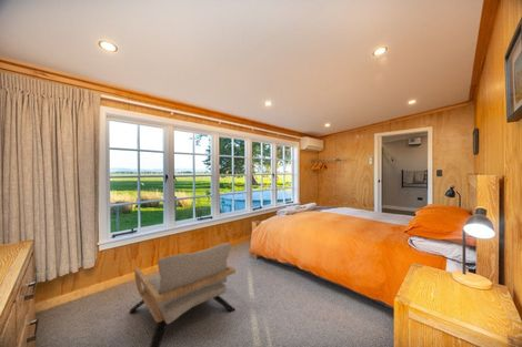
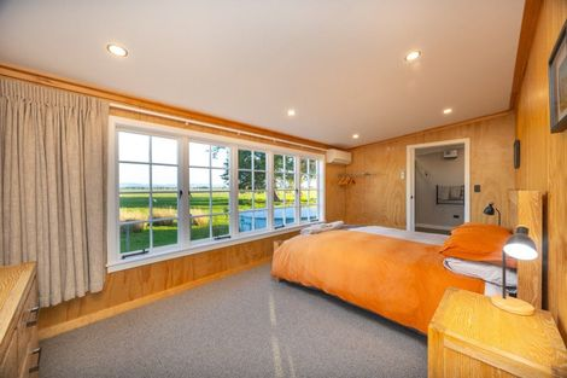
- armchair [129,242,237,347]
